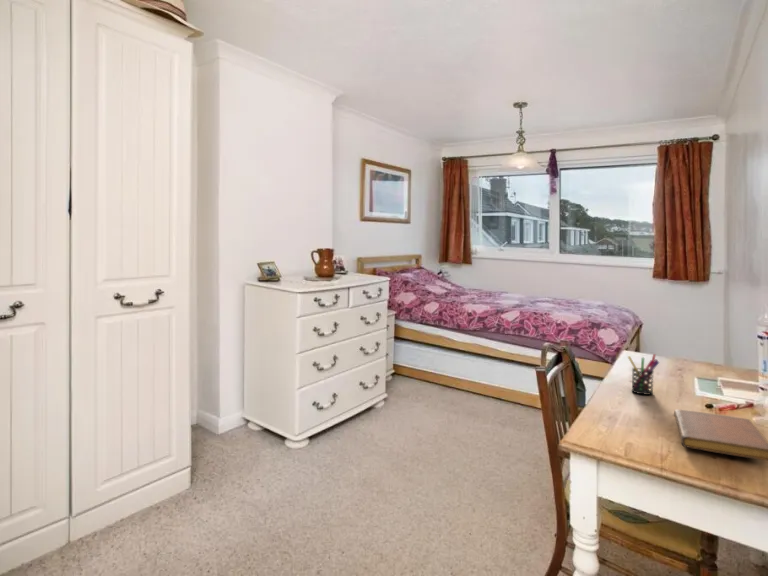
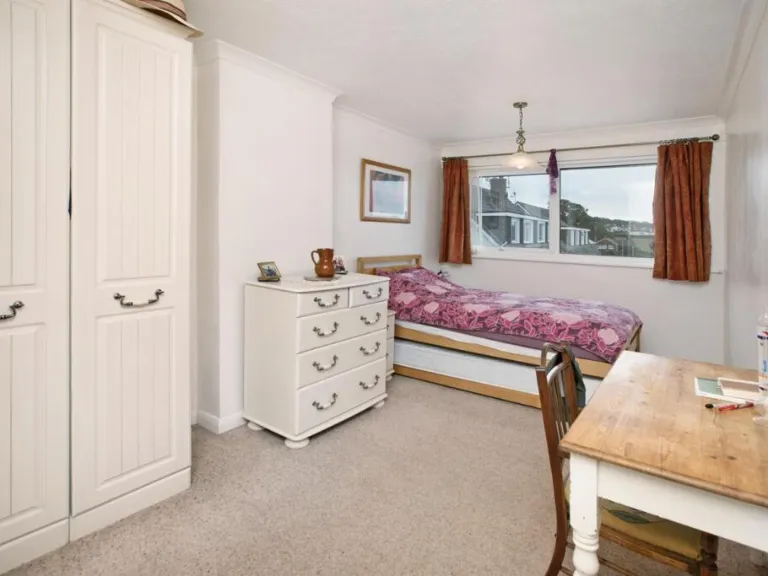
- notebook [673,408,768,462]
- pen holder [627,353,660,396]
